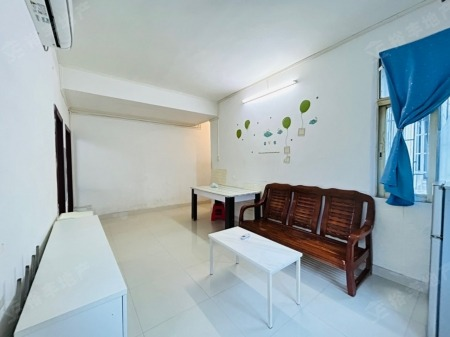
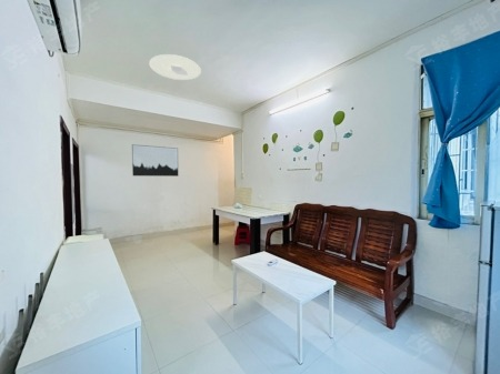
+ ceiling light [148,53,202,81]
+ wall art [131,143,179,178]
